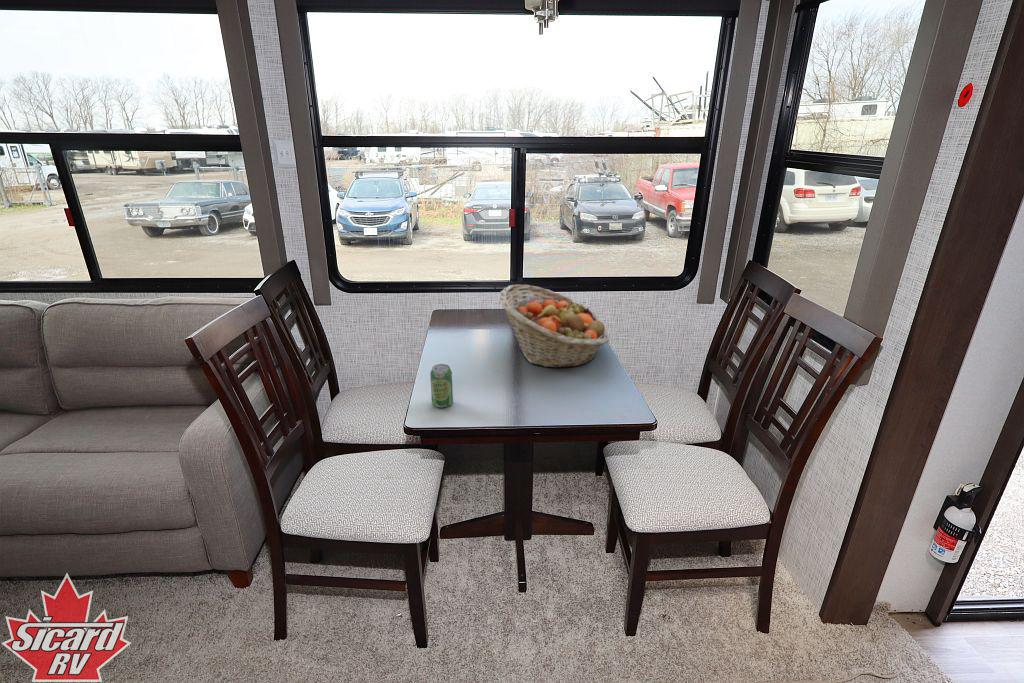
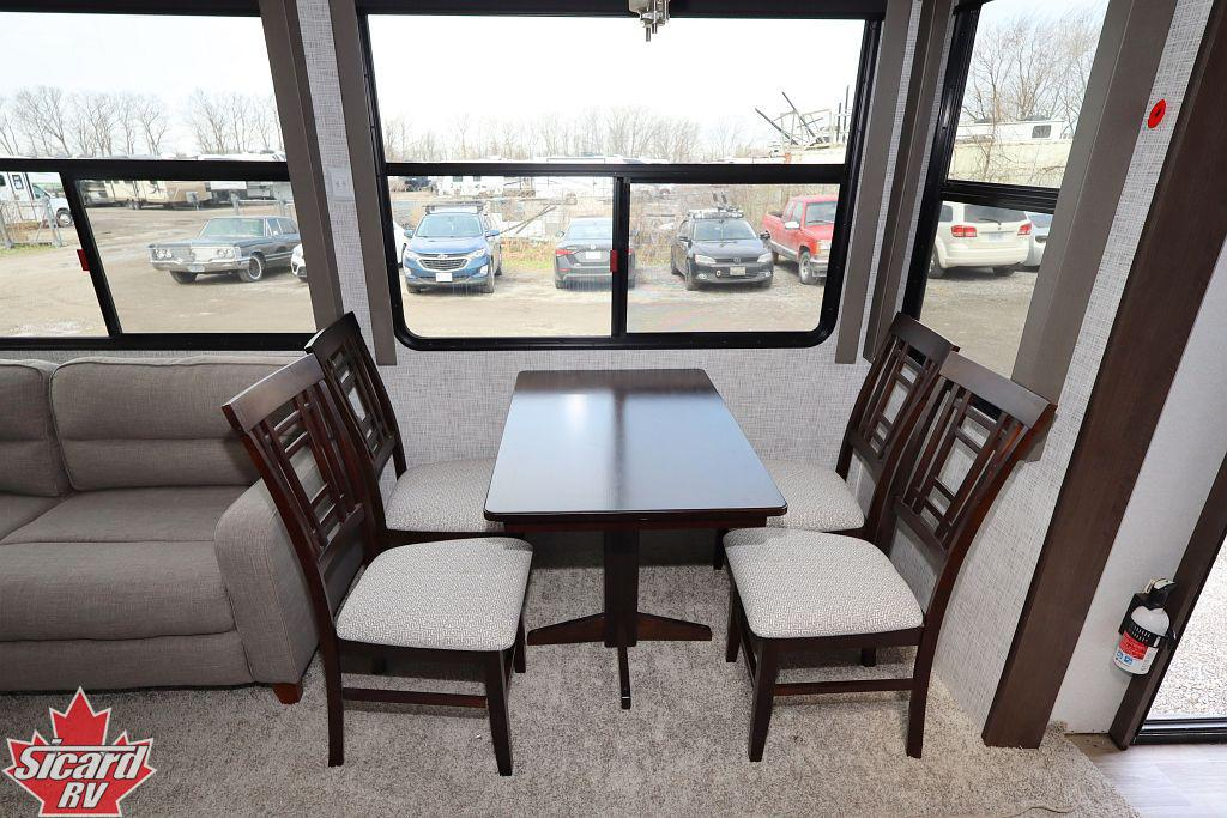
- fruit basket [499,284,610,369]
- beverage can [429,363,454,409]
